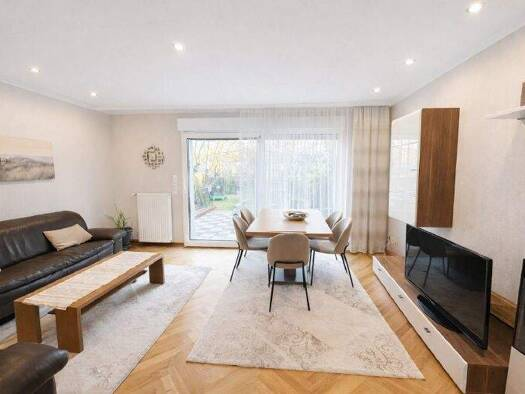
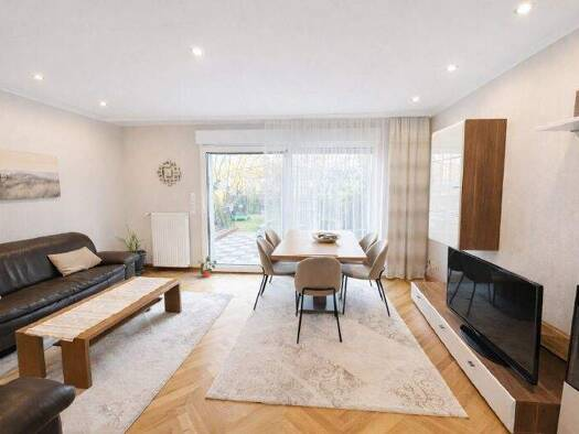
+ potted plant [197,254,217,279]
